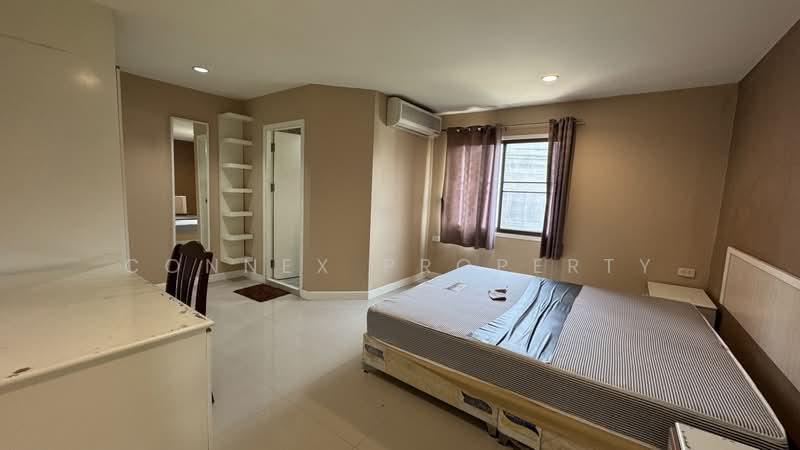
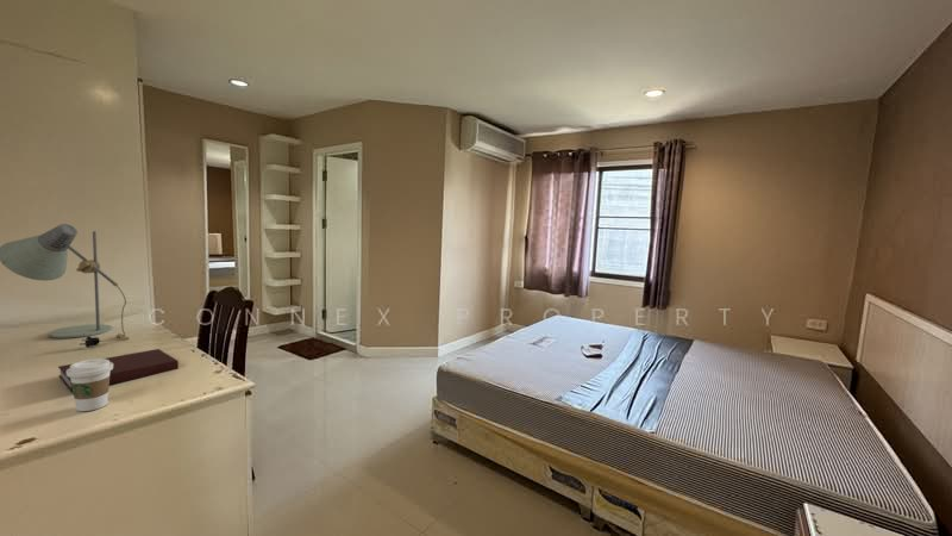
+ coffee cup [67,357,113,412]
+ desk lamp [0,223,130,348]
+ notebook [57,348,180,393]
